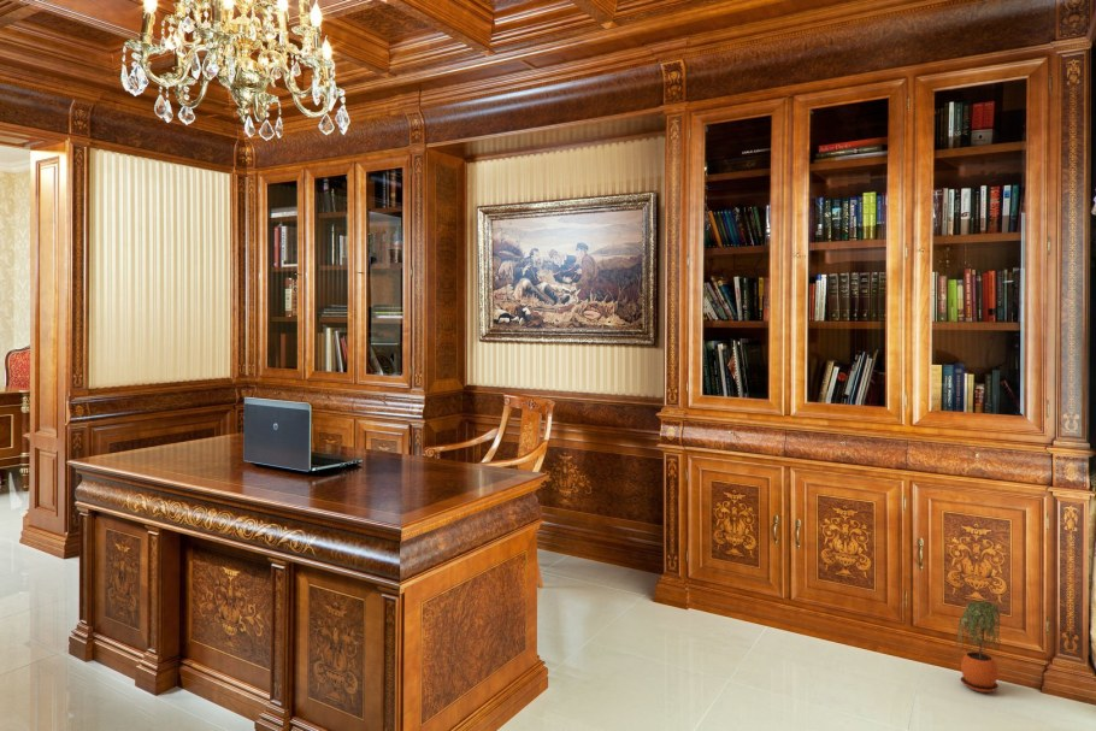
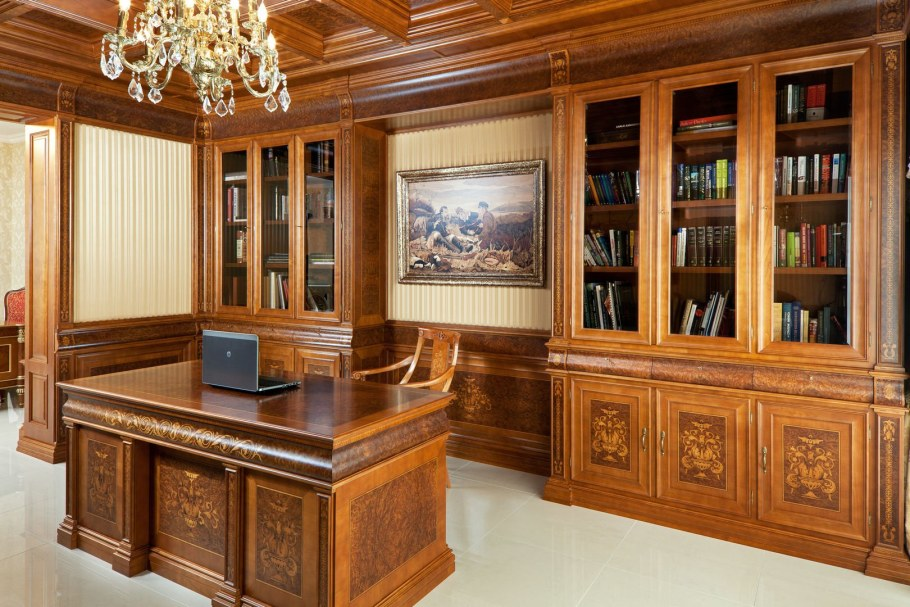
- potted plant [954,600,1002,694]
